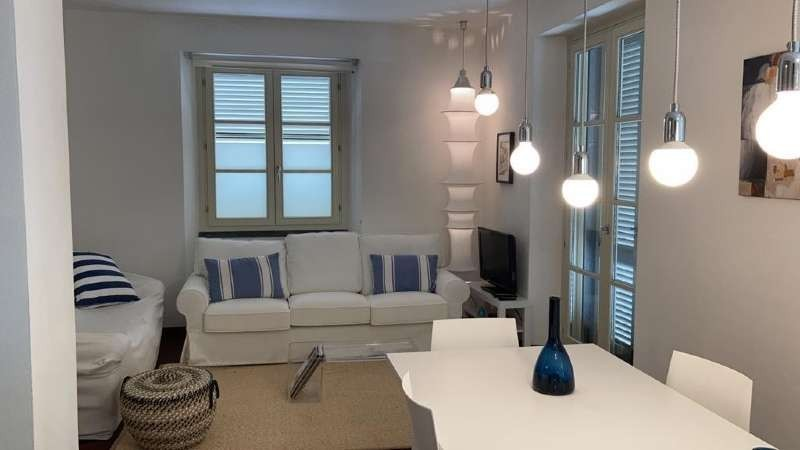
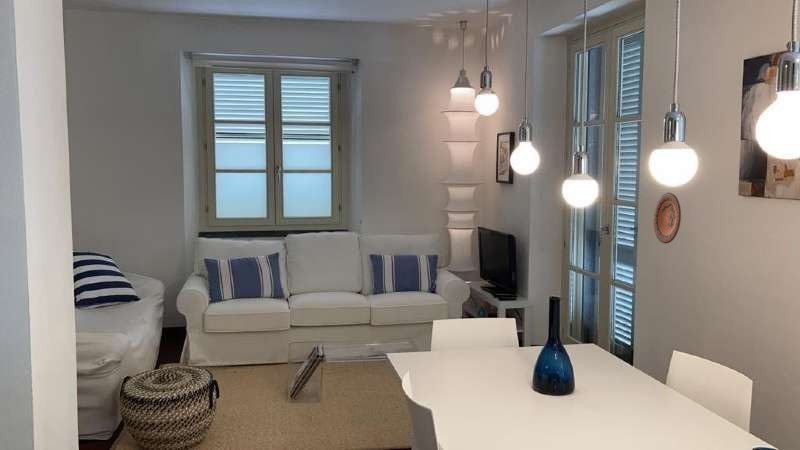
+ decorative plate [653,192,682,245]
